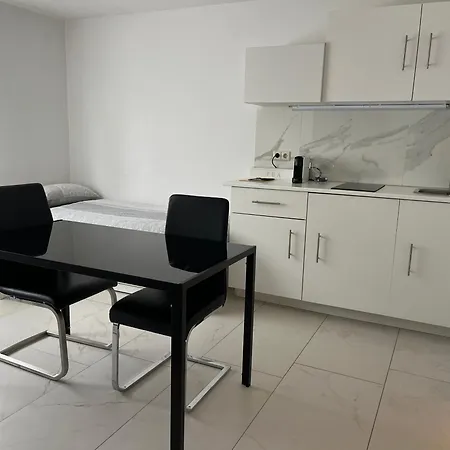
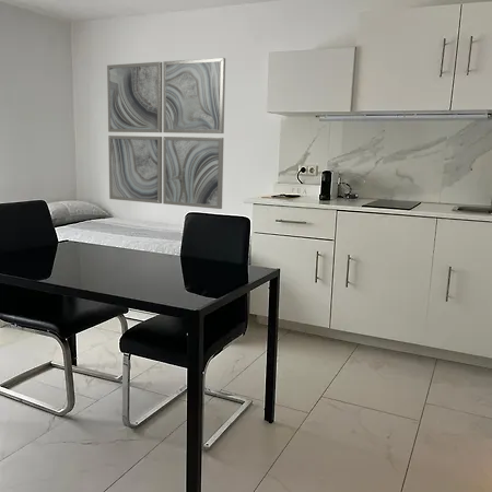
+ wall art [106,57,226,210]
